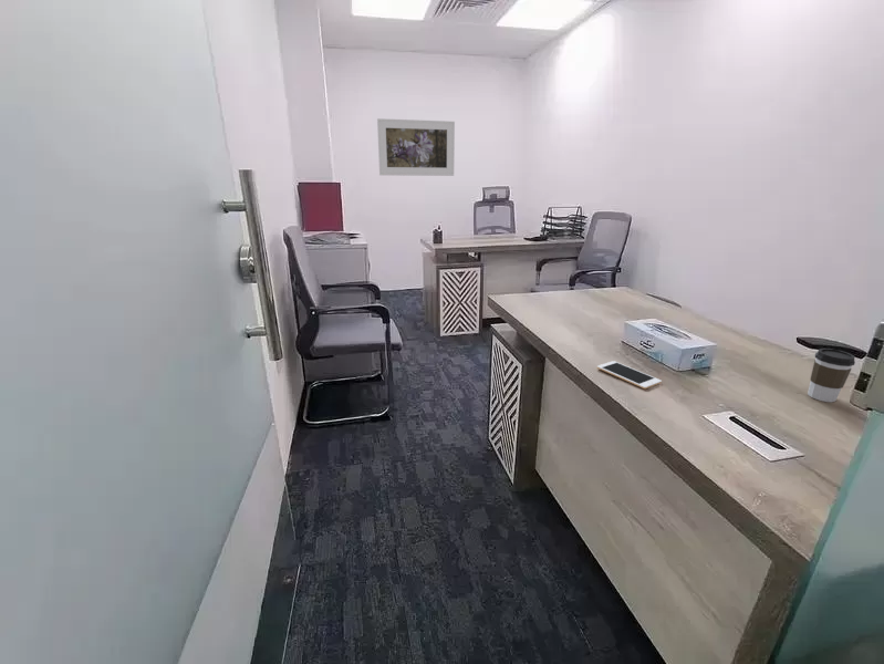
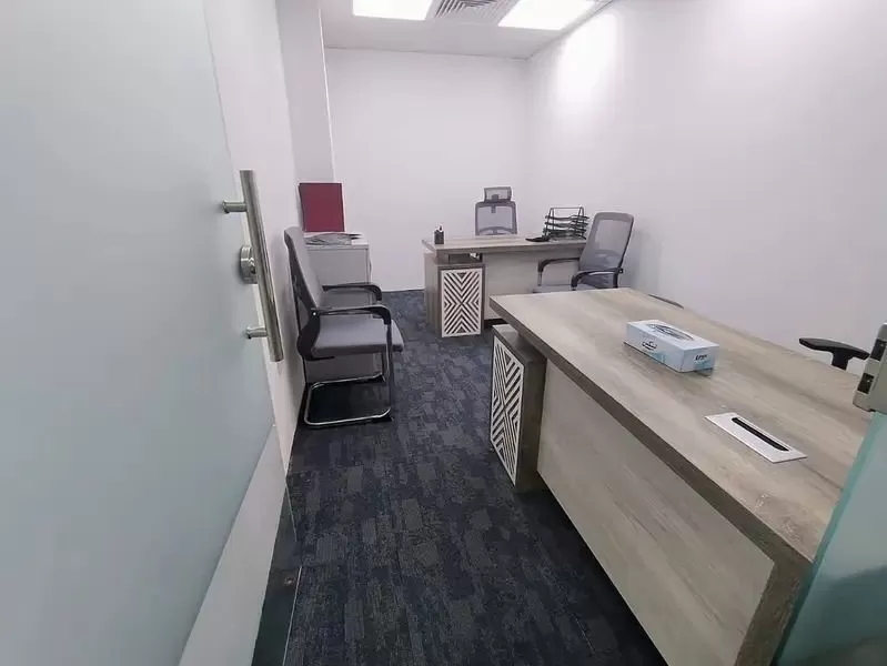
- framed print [376,117,456,177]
- cell phone [596,360,663,390]
- coffee cup [807,347,856,403]
